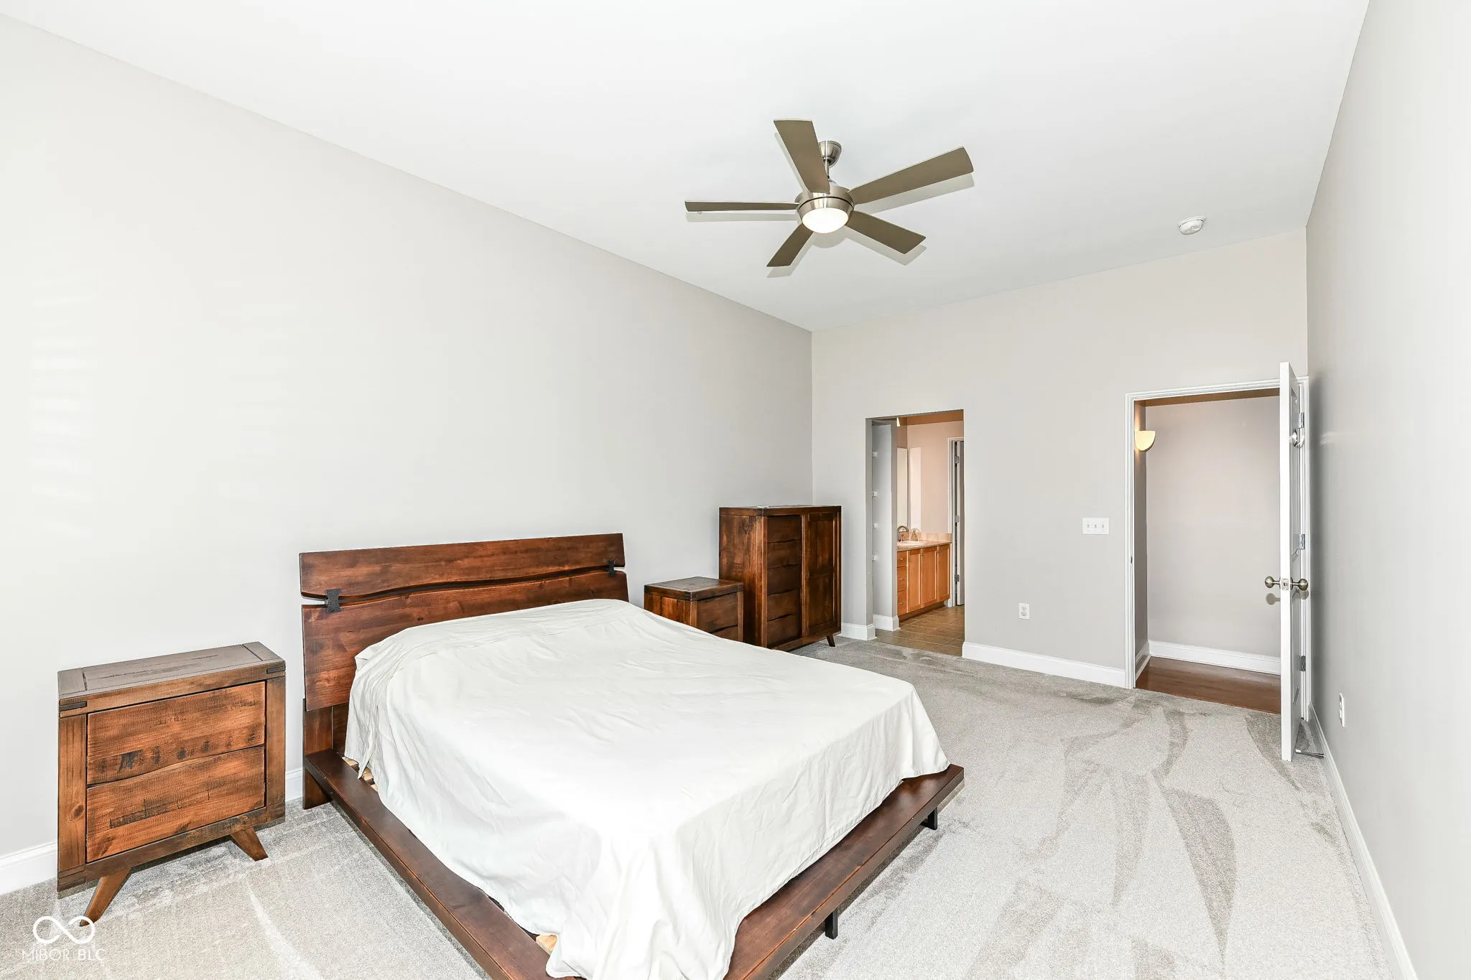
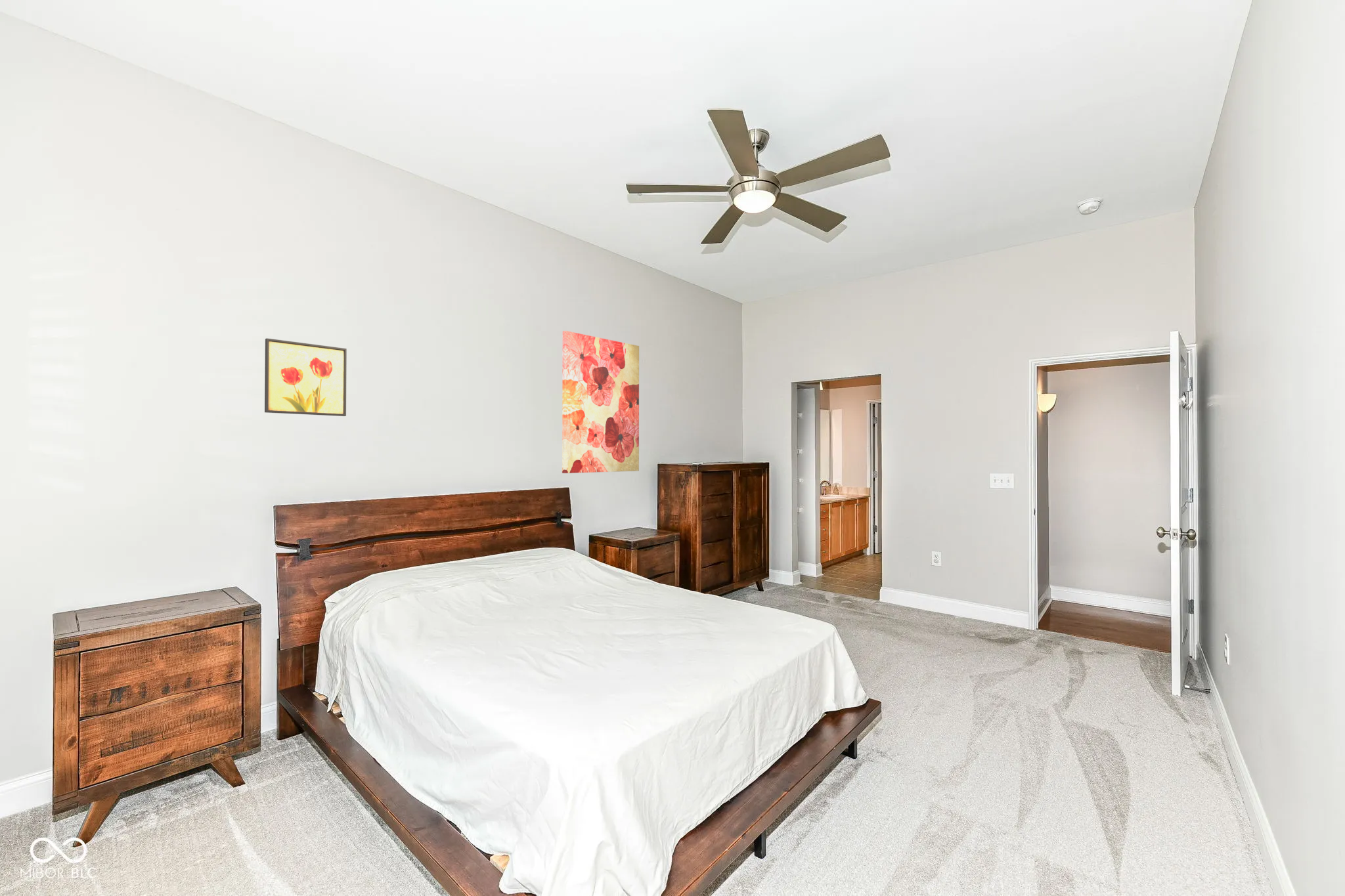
+ wall art [264,337,347,417]
+ wall art [562,330,640,474]
